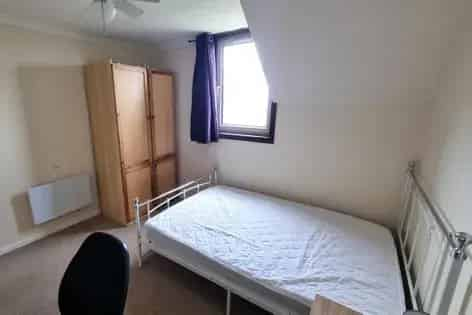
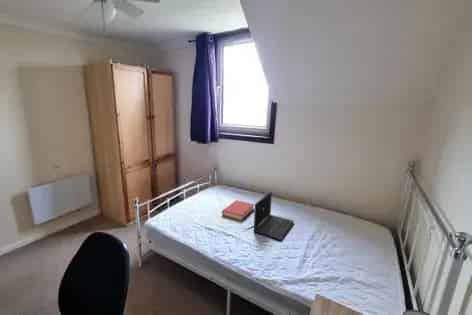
+ hardback book [221,199,255,222]
+ laptop [253,190,295,241]
